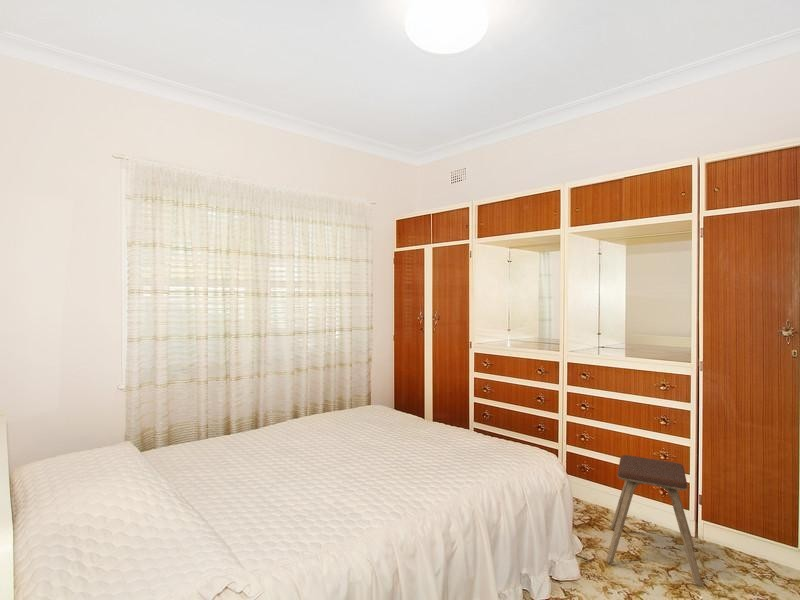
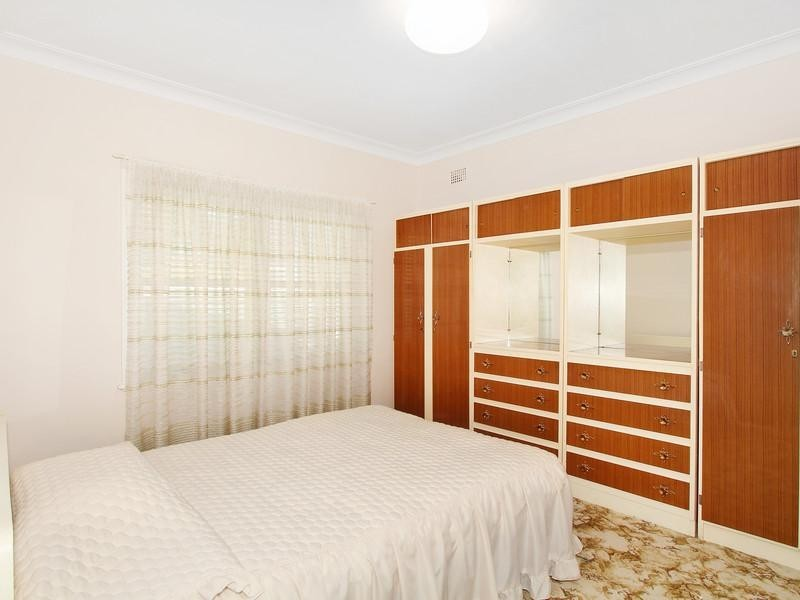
- music stool [606,454,703,588]
